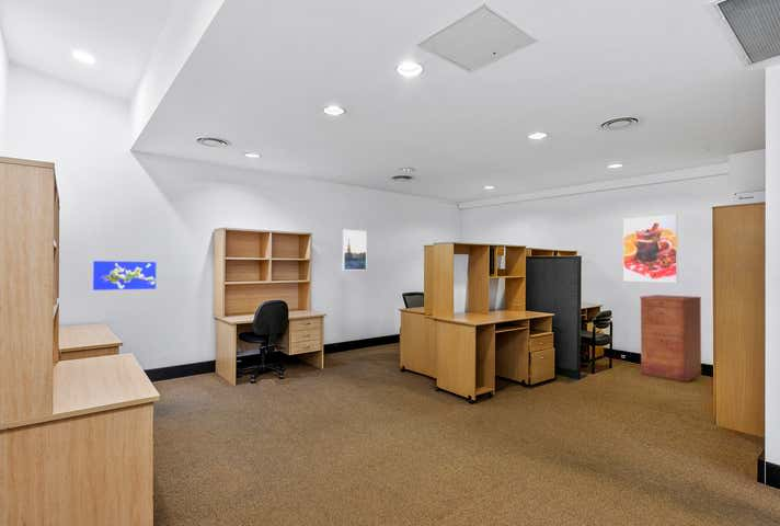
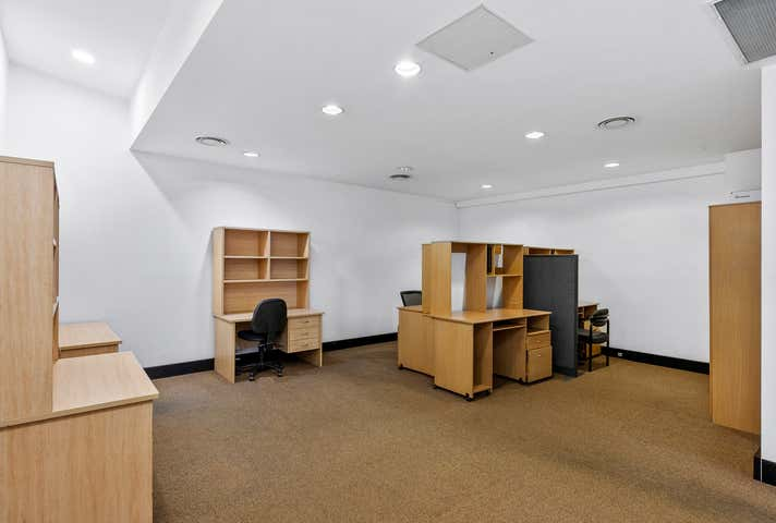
- world map [92,260,157,291]
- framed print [622,214,678,284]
- filing cabinet [639,294,702,382]
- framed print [342,228,368,271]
